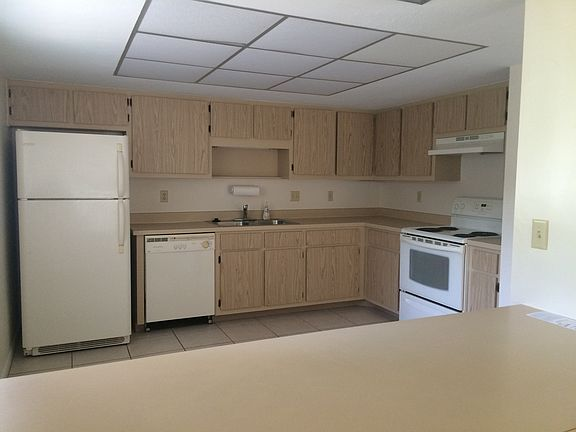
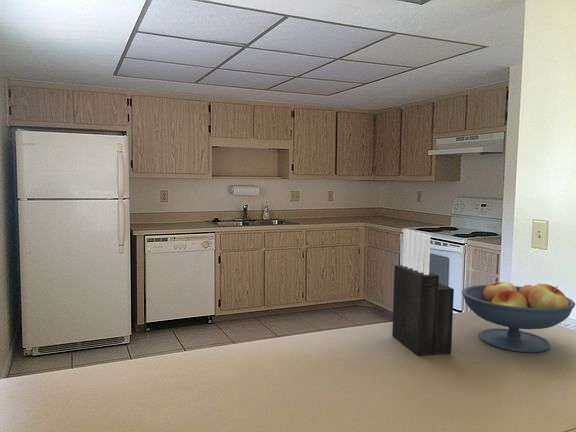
+ fruit bowl [461,278,576,353]
+ knife block [391,228,455,357]
